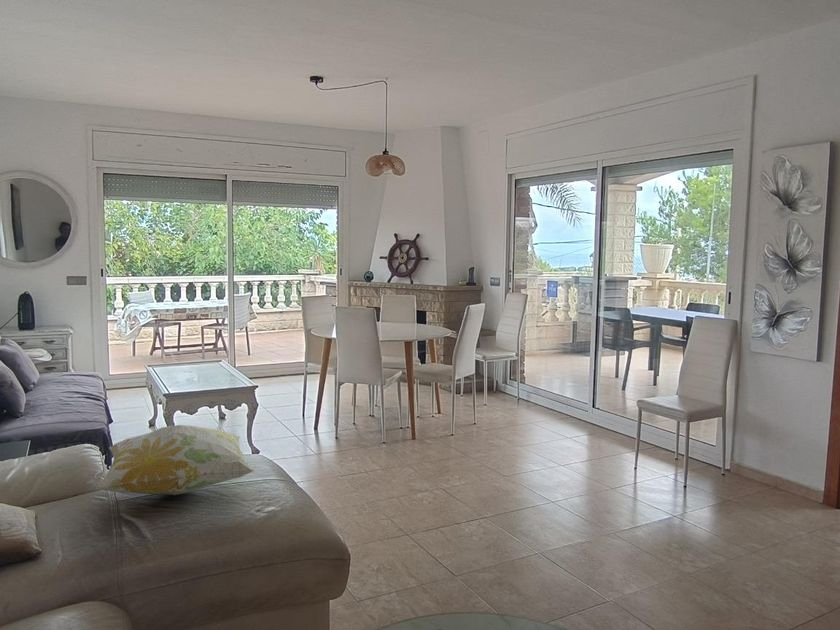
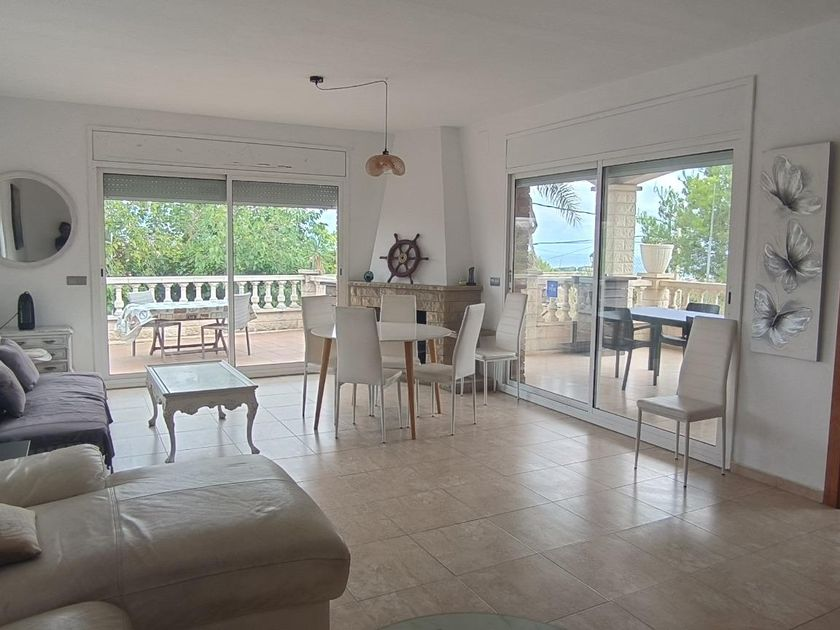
- decorative pillow [96,424,256,496]
